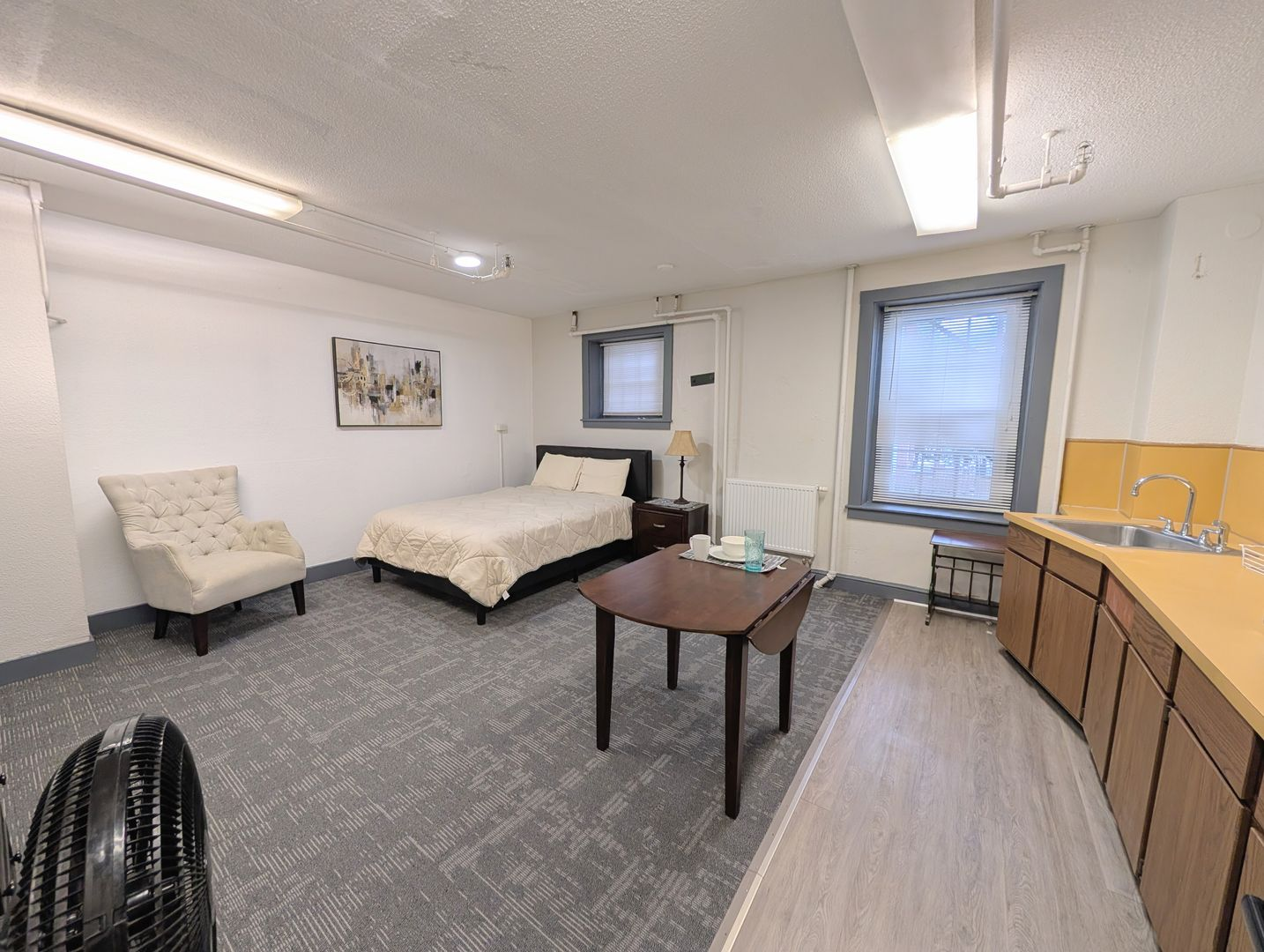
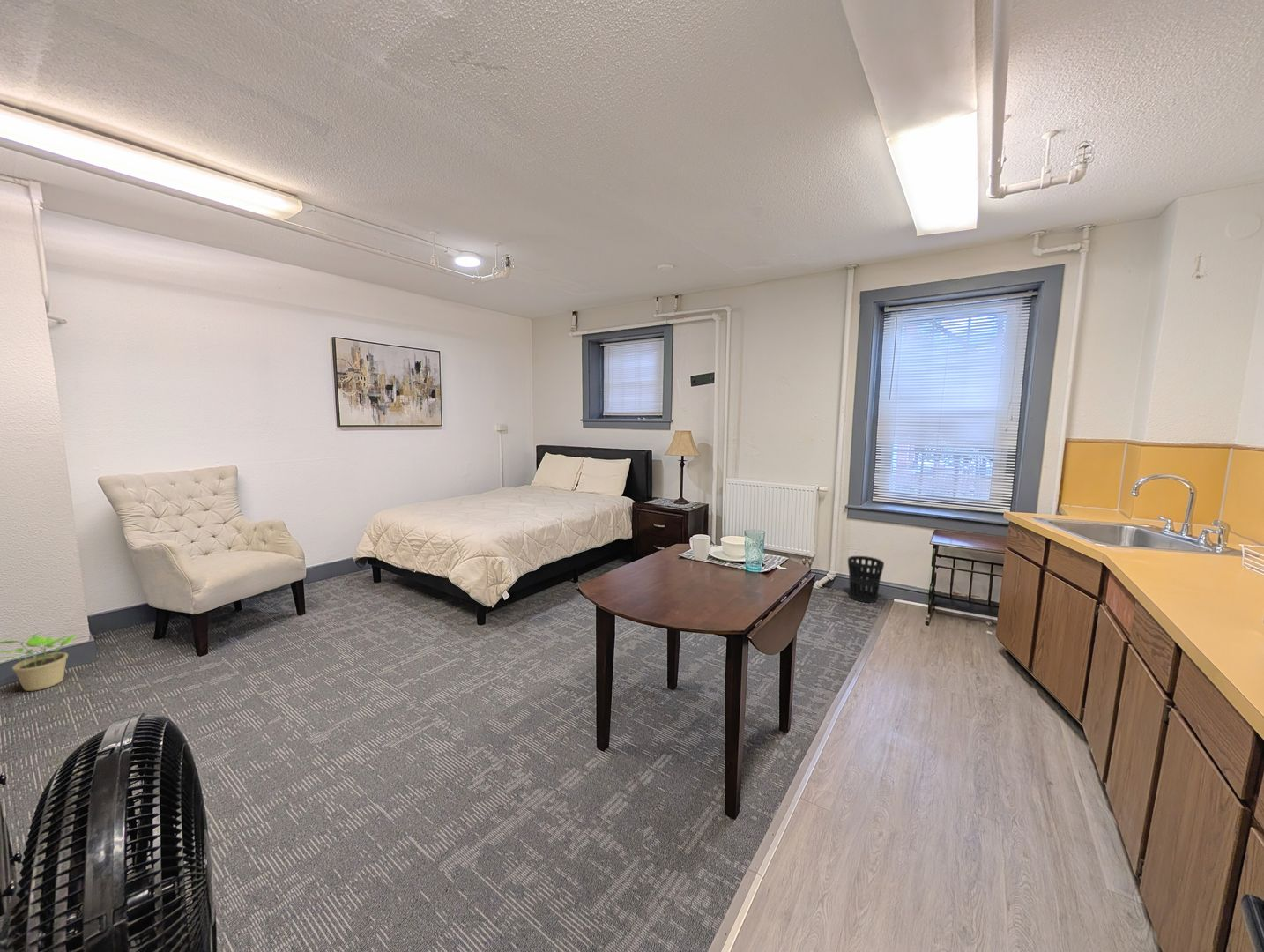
+ potted plant [0,631,78,692]
+ wastebasket [847,555,885,604]
